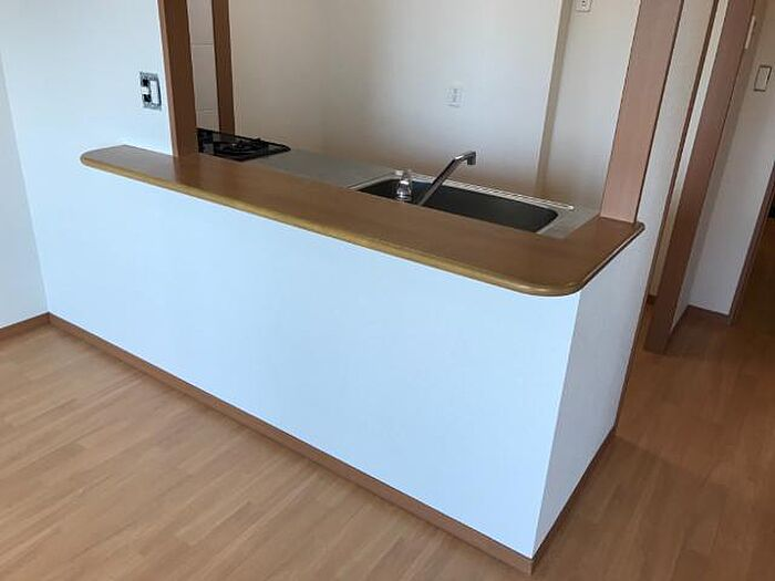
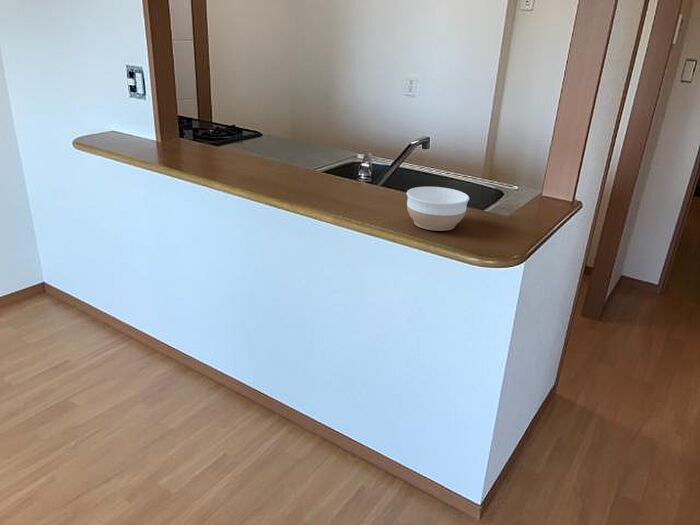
+ bowl [406,186,470,232]
